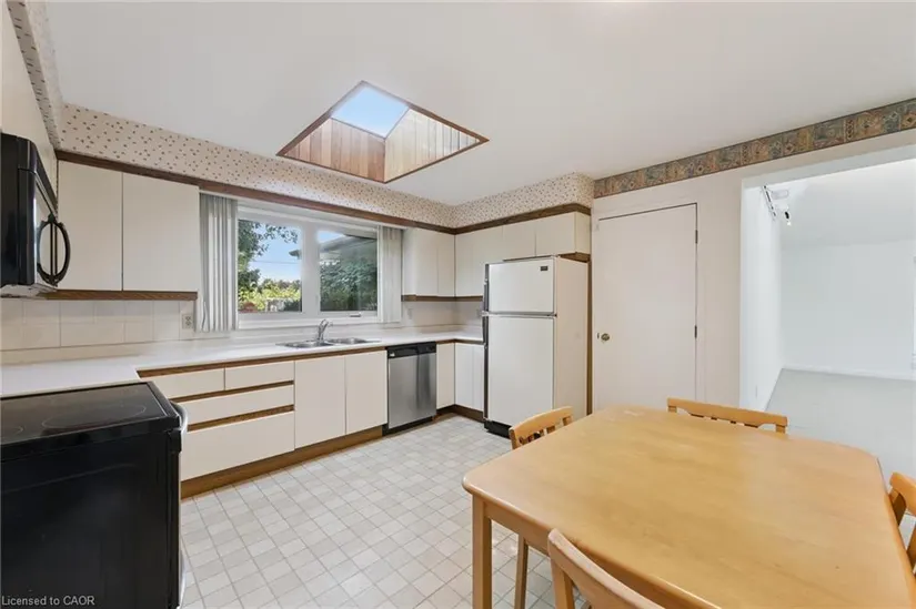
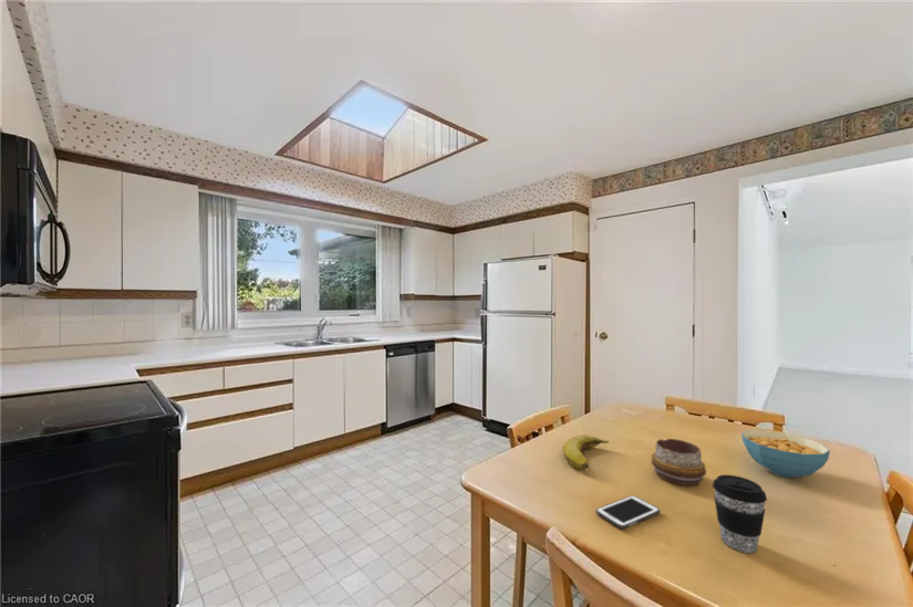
+ cereal bowl [740,429,831,479]
+ cell phone [595,494,661,530]
+ decorative bowl [651,438,707,486]
+ banana [562,435,610,470]
+ coffee cup [712,473,768,554]
